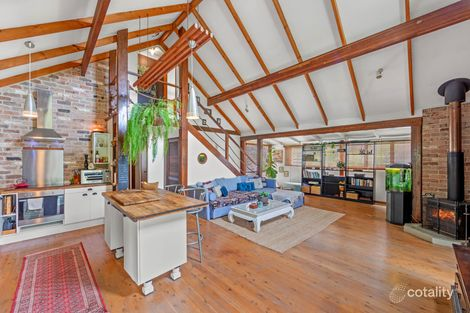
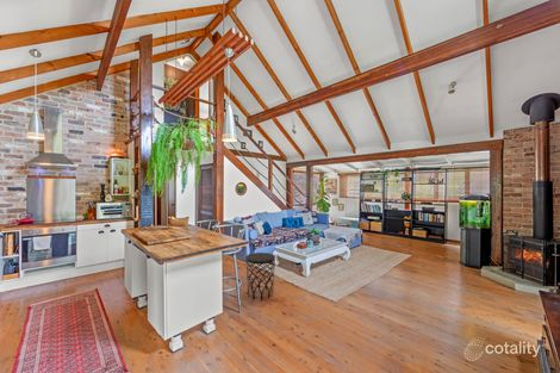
+ side table [244,251,276,301]
